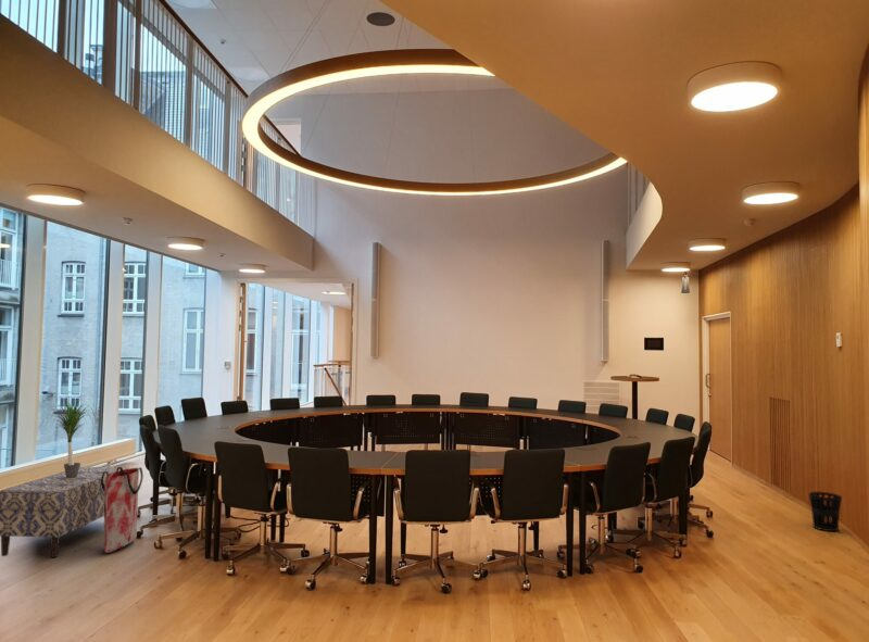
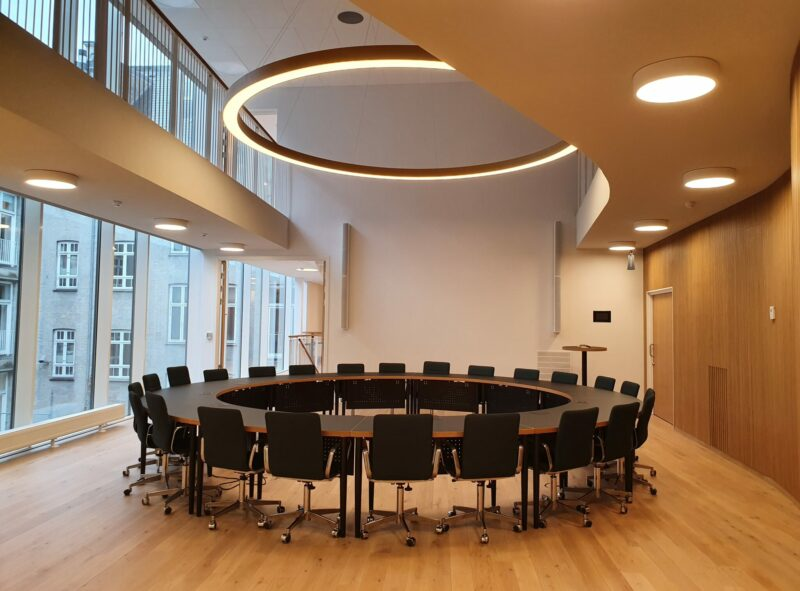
- wastebasket [808,491,843,532]
- bag [101,466,144,554]
- potted plant [38,391,102,478]
- bench [0,466,129,558]
